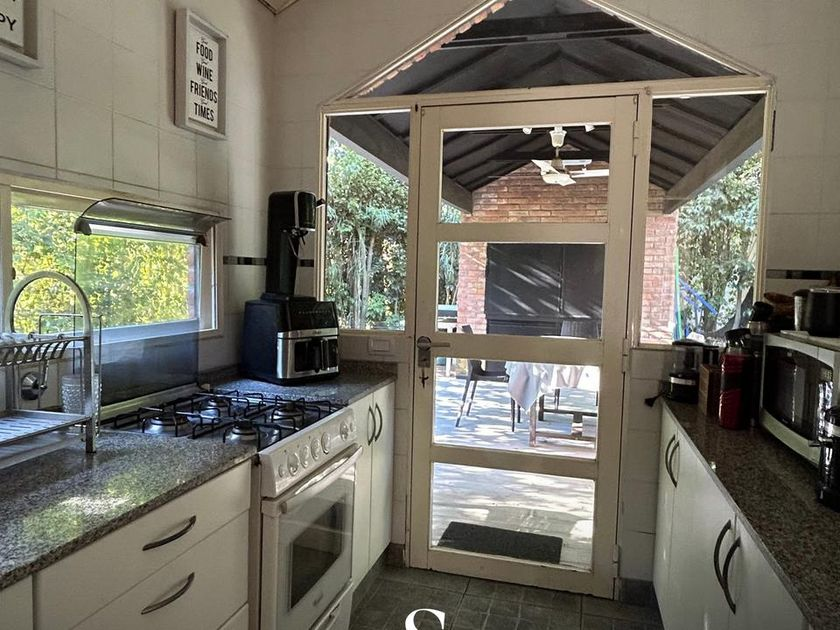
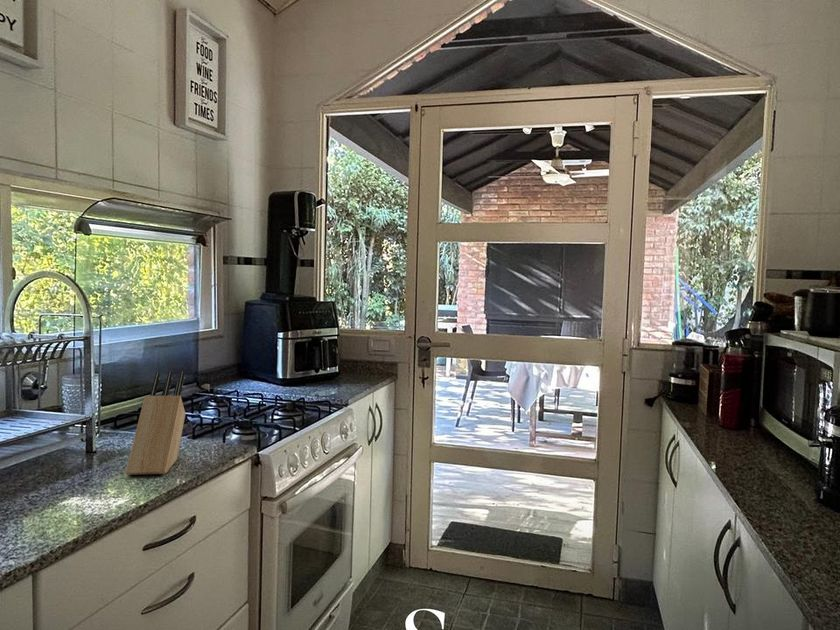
+ knife block [124,370,186,476]
